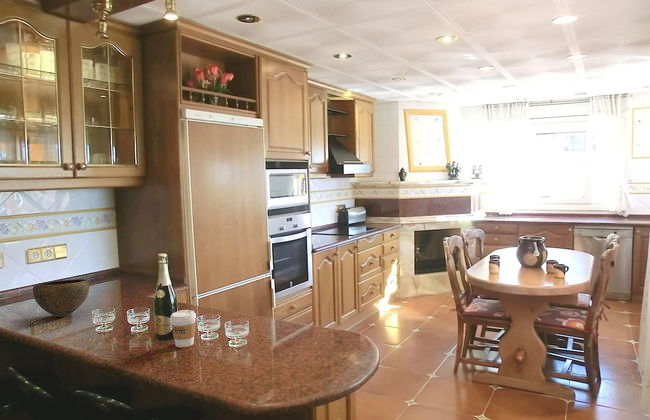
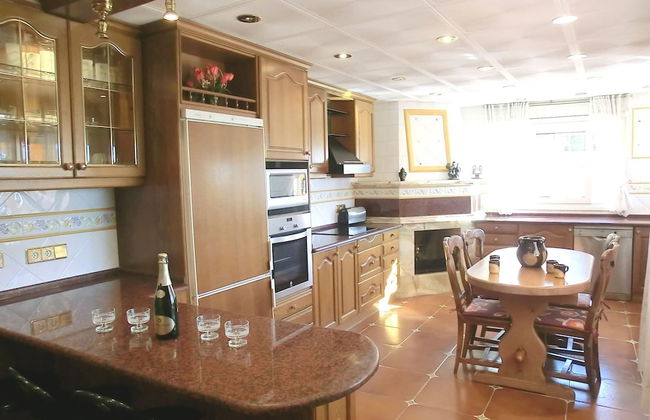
- coffee cup [169,309,197,348]
- bowl [32,278,90,318]
